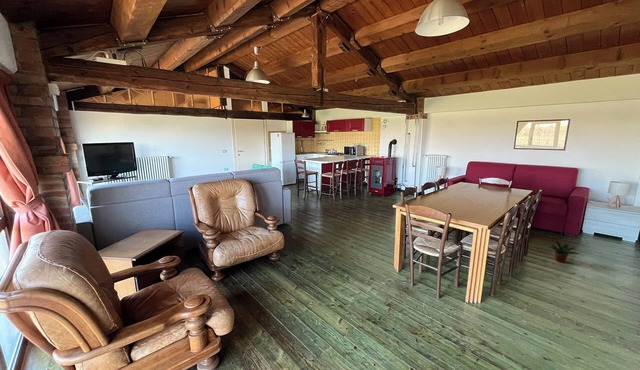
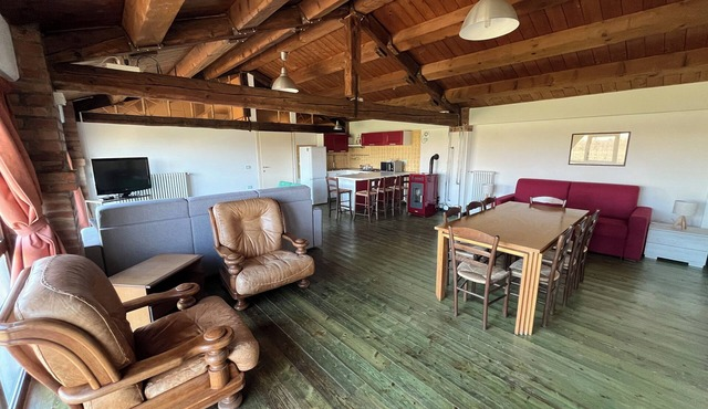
- potted plant [548,239,579,264]
